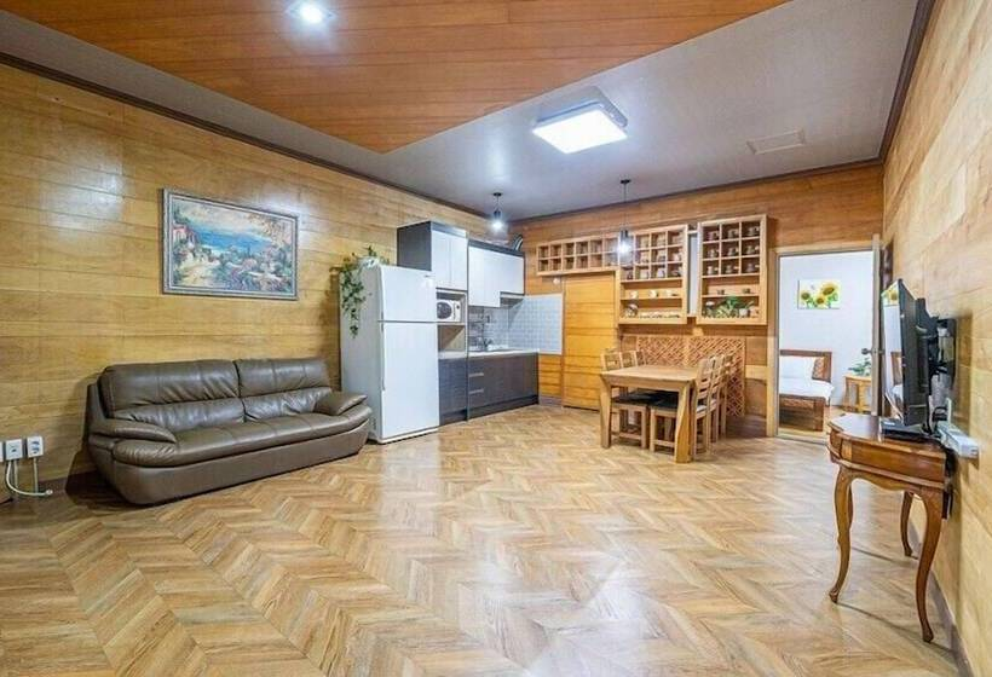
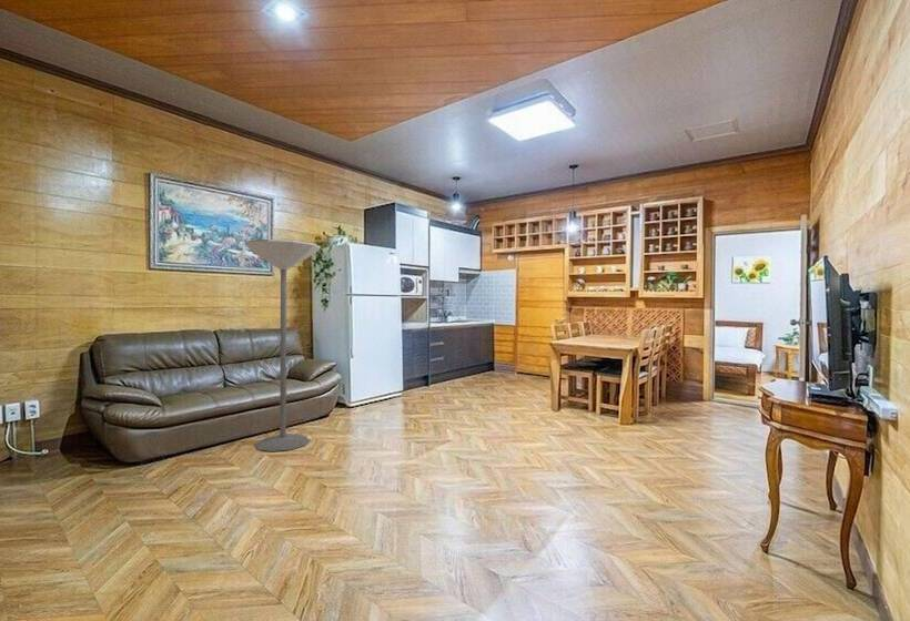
+ floor lamp [244,238,322,452]
